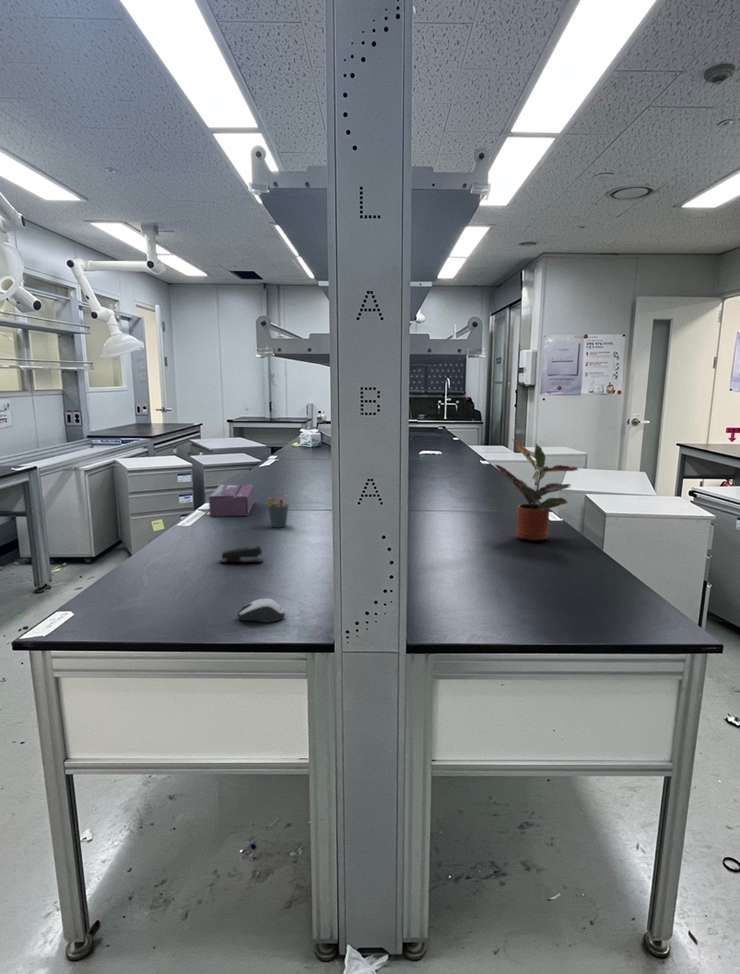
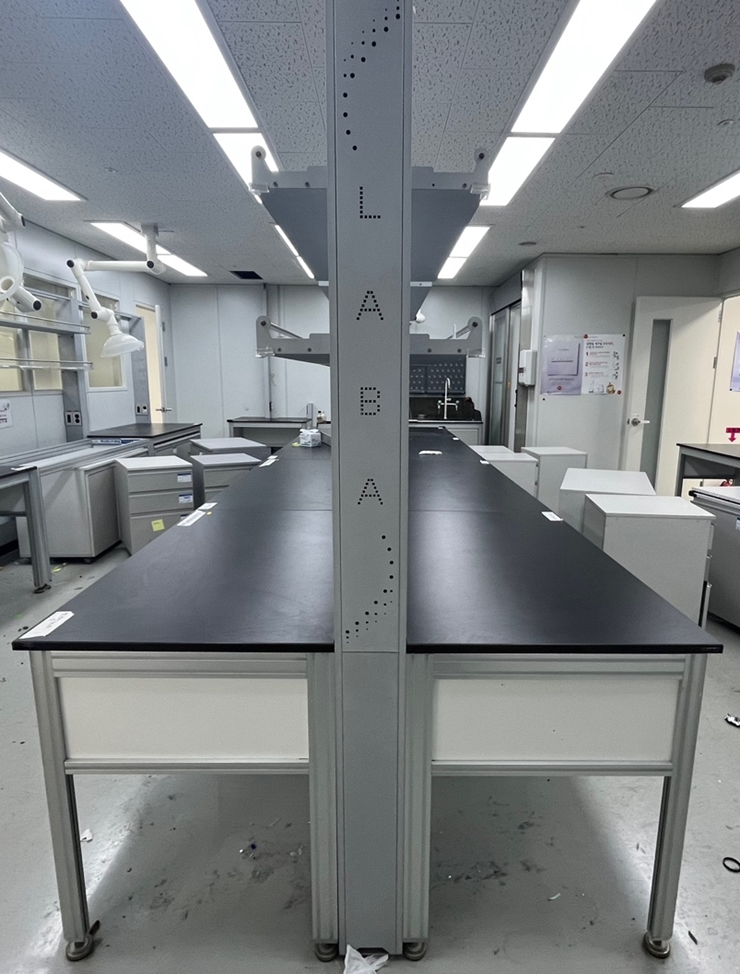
- computer mouse [237,598,286,624]
- potted plant [493,438,579,541]
- pen holder [267,494,289,529]
- tissue box [208,484,255,517]
- stapler [219,545,264,563]
